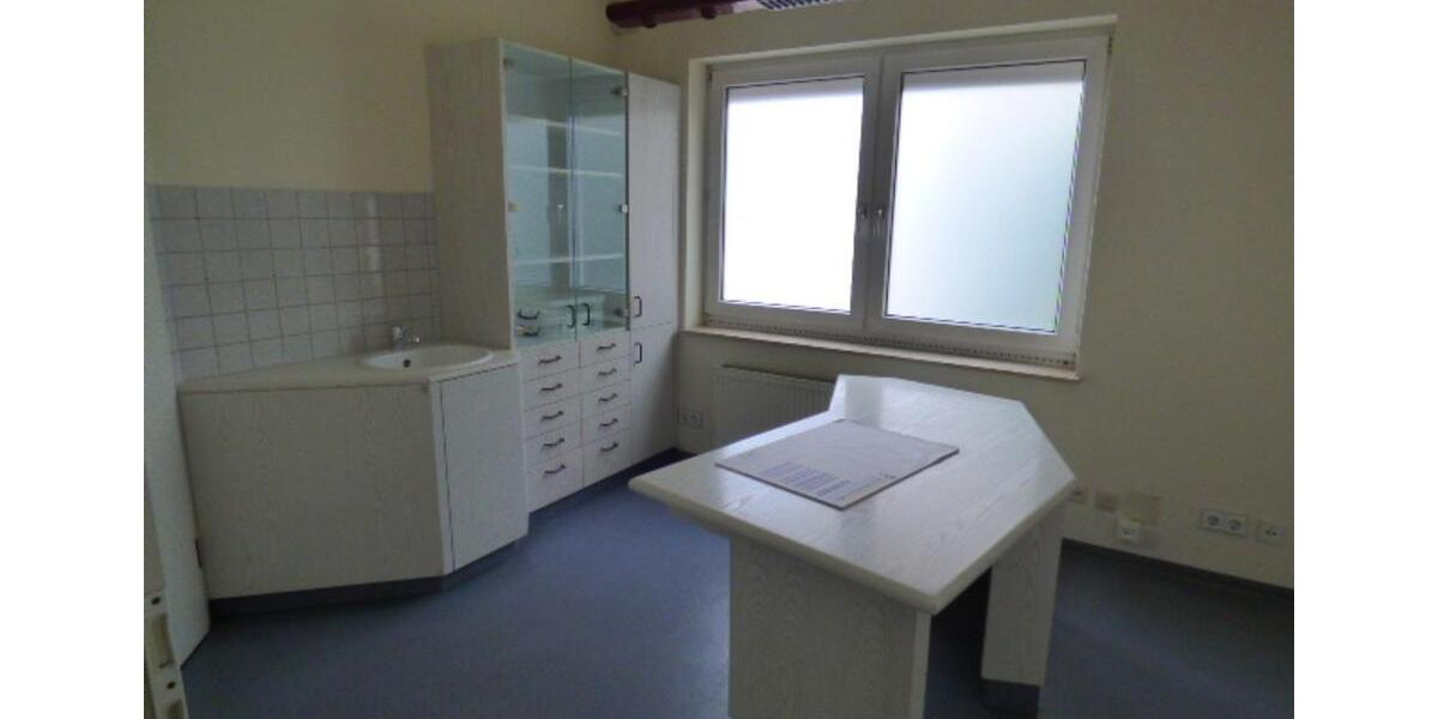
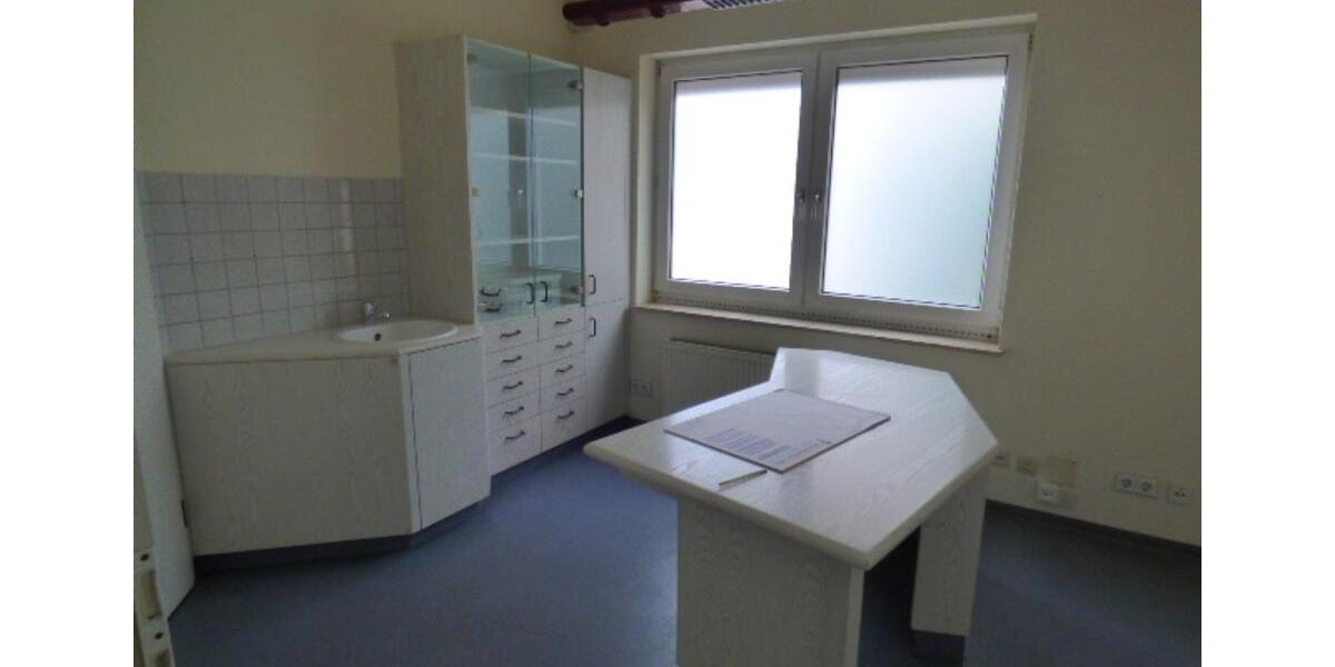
+ pen [718,467,769,487]
